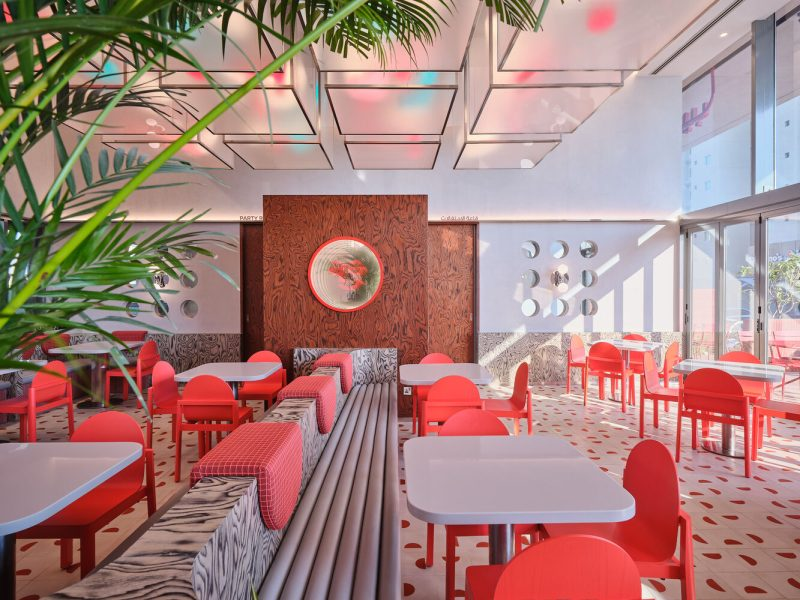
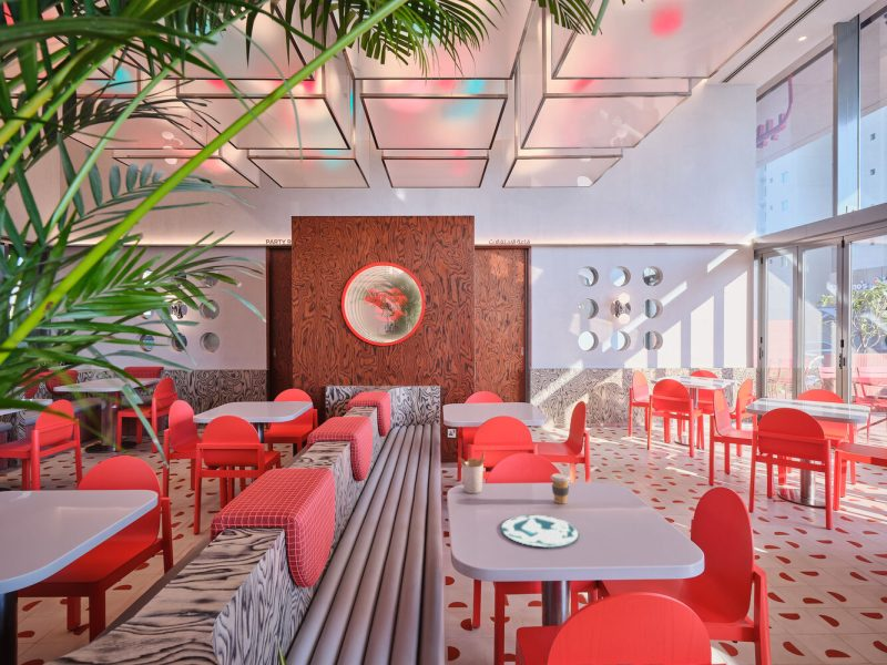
+ plate [500,514,580,549]
+ utensil holder [458,451,486,494]
+ coffee cup [550,472,571,504]
